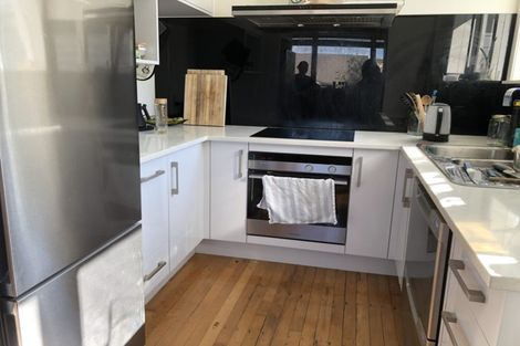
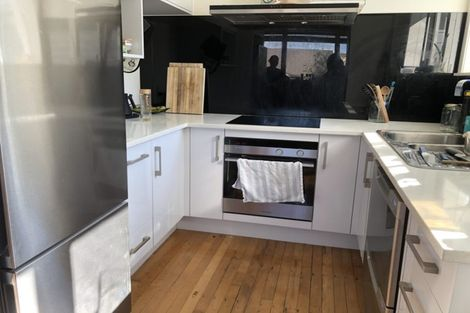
- kettle [422,103,451,143]
